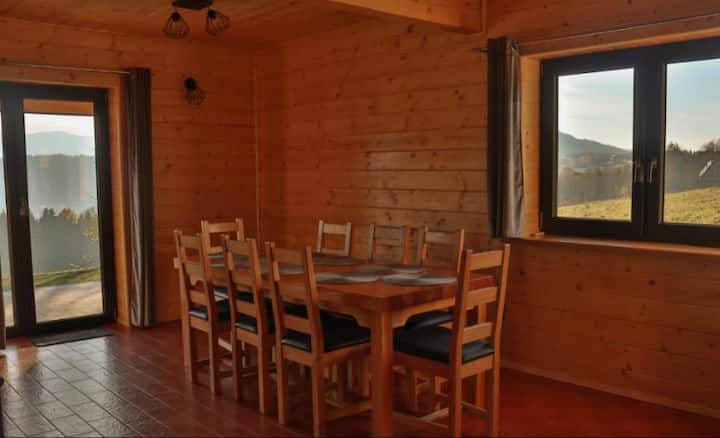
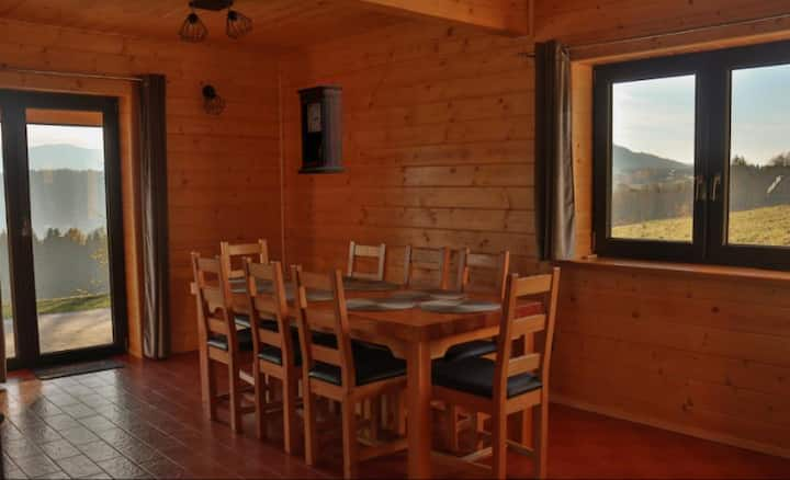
+ pendulum clock [295,84,347,175]
